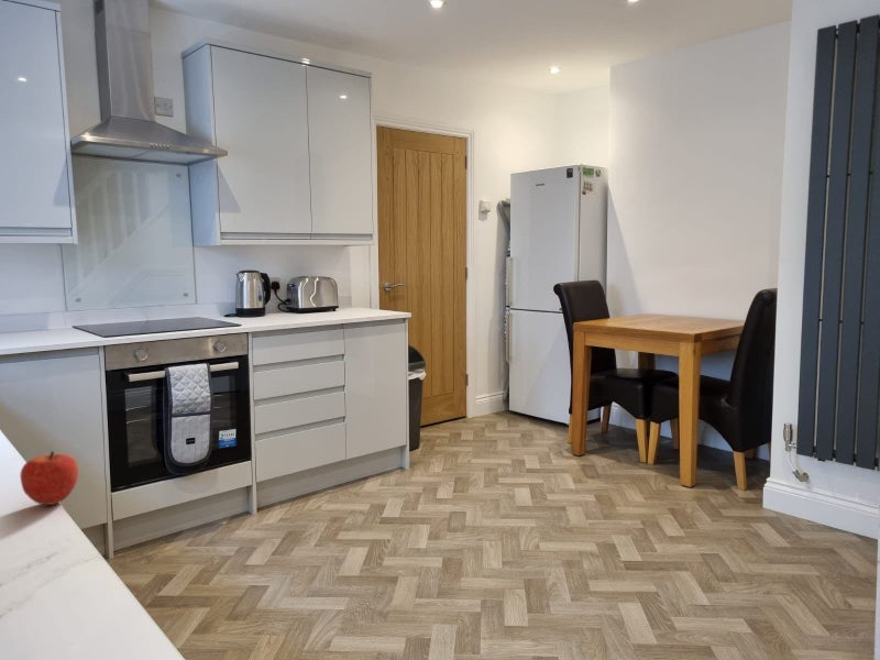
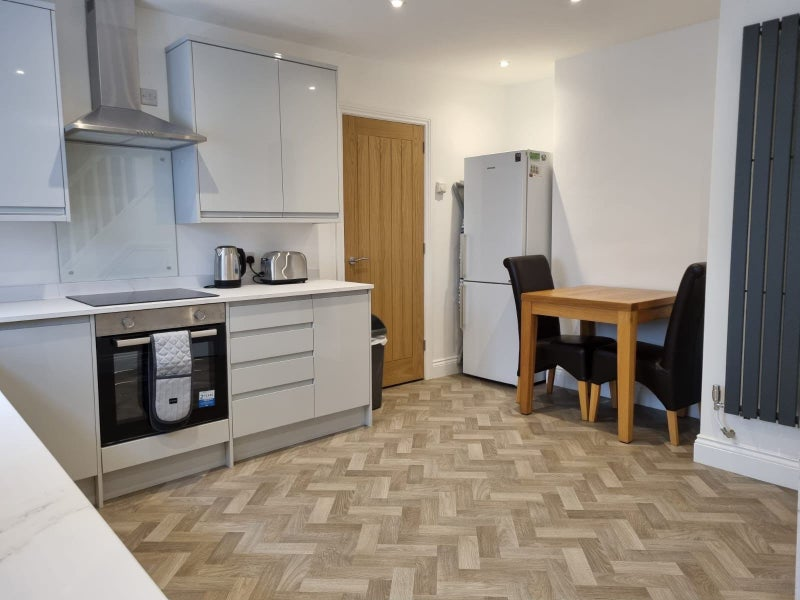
- fruit [19,450,79,506]
